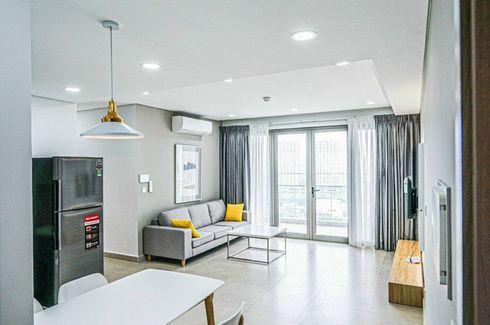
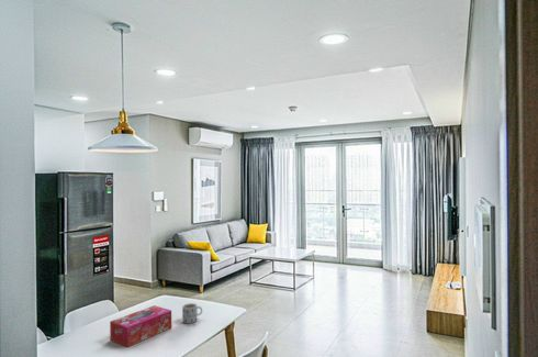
+ tissue box [109,304,172,348]
+ mug [181,302,203,324]
